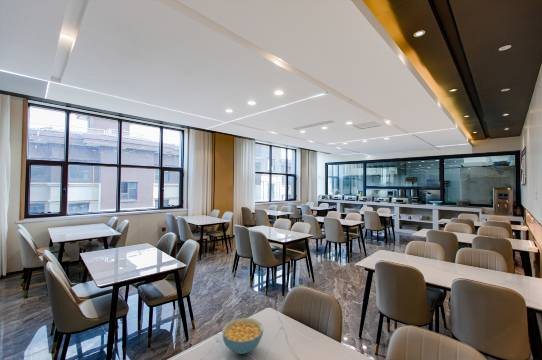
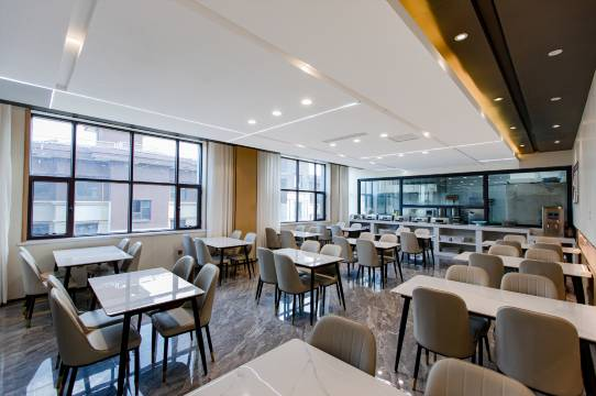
- cereal bowl [221,317,264,355]
